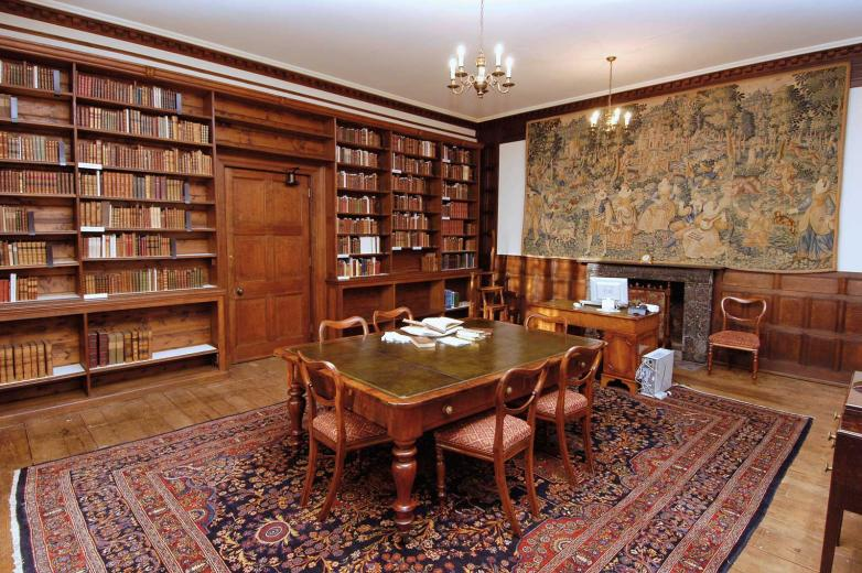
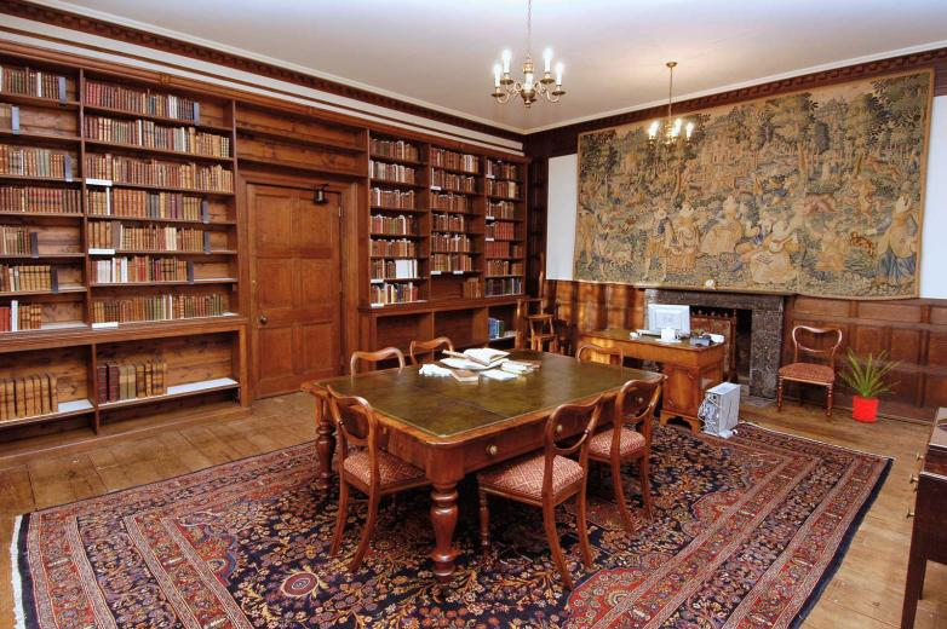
+ house plant [836,347,903,423]
